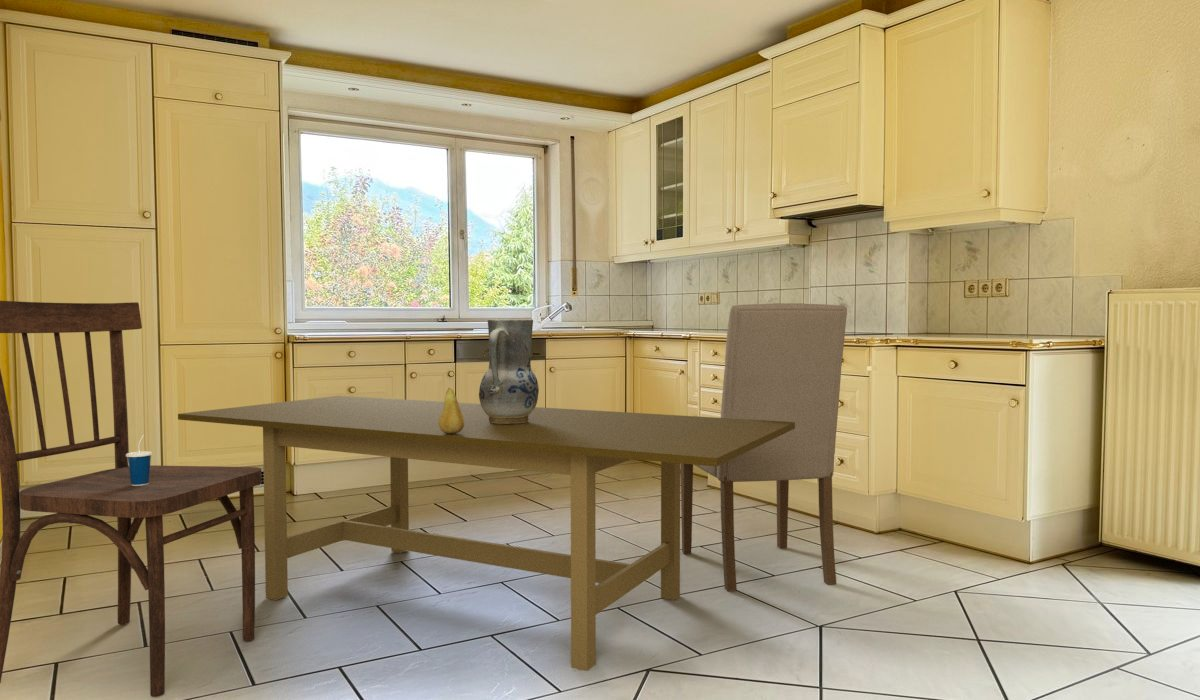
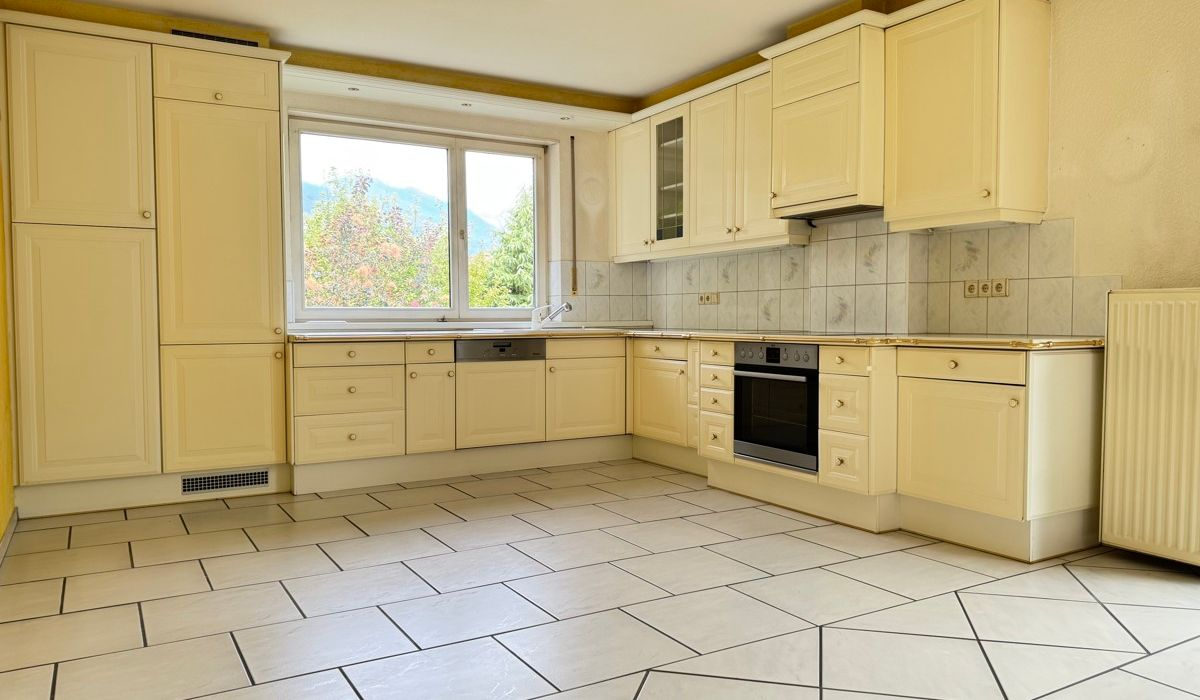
- vase [478,318,540,424]
- fruit [439,387,465,434]
- dining chair [680,302,848,593]
- dining table [177,395,795,672]
- dining chair [0,300,263,698]
- cup [126,434,153,486]
